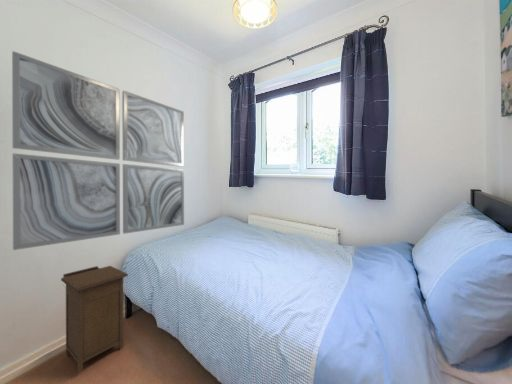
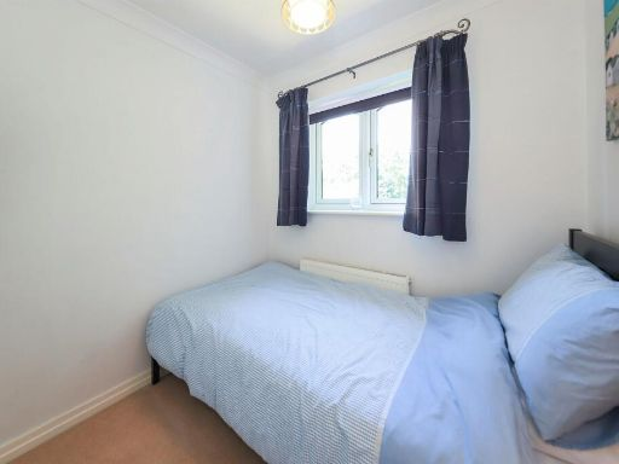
- wall art [11,50,185,251]
- nightstand [60,265,129,374]
